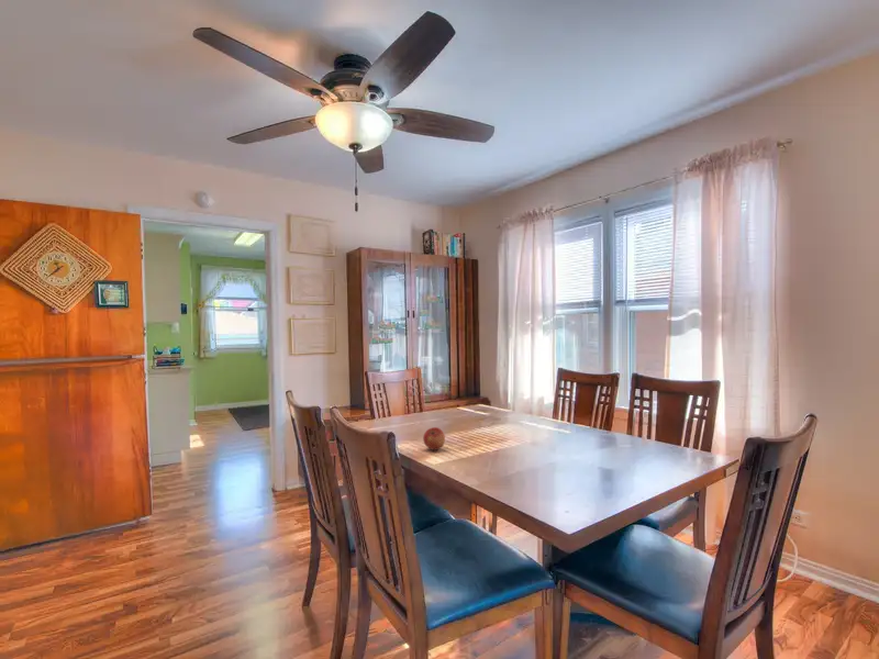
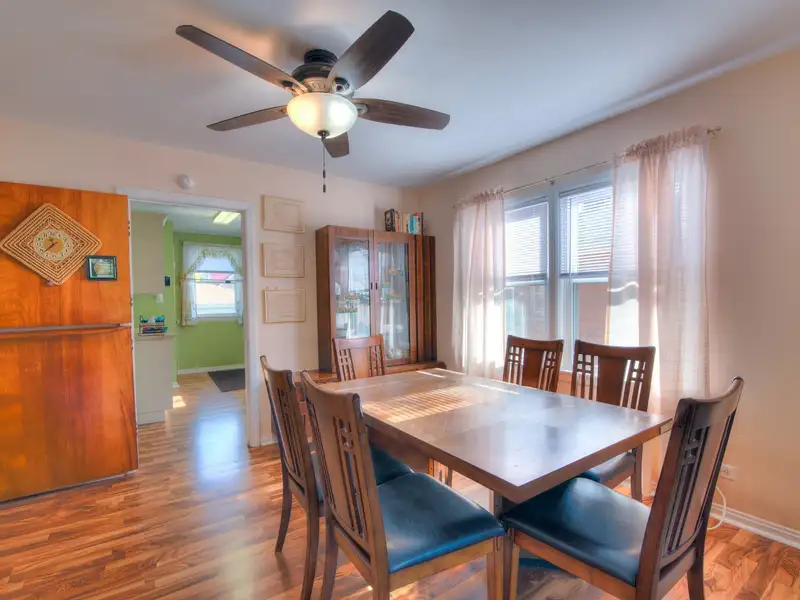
- apple [422,426,446,450]
